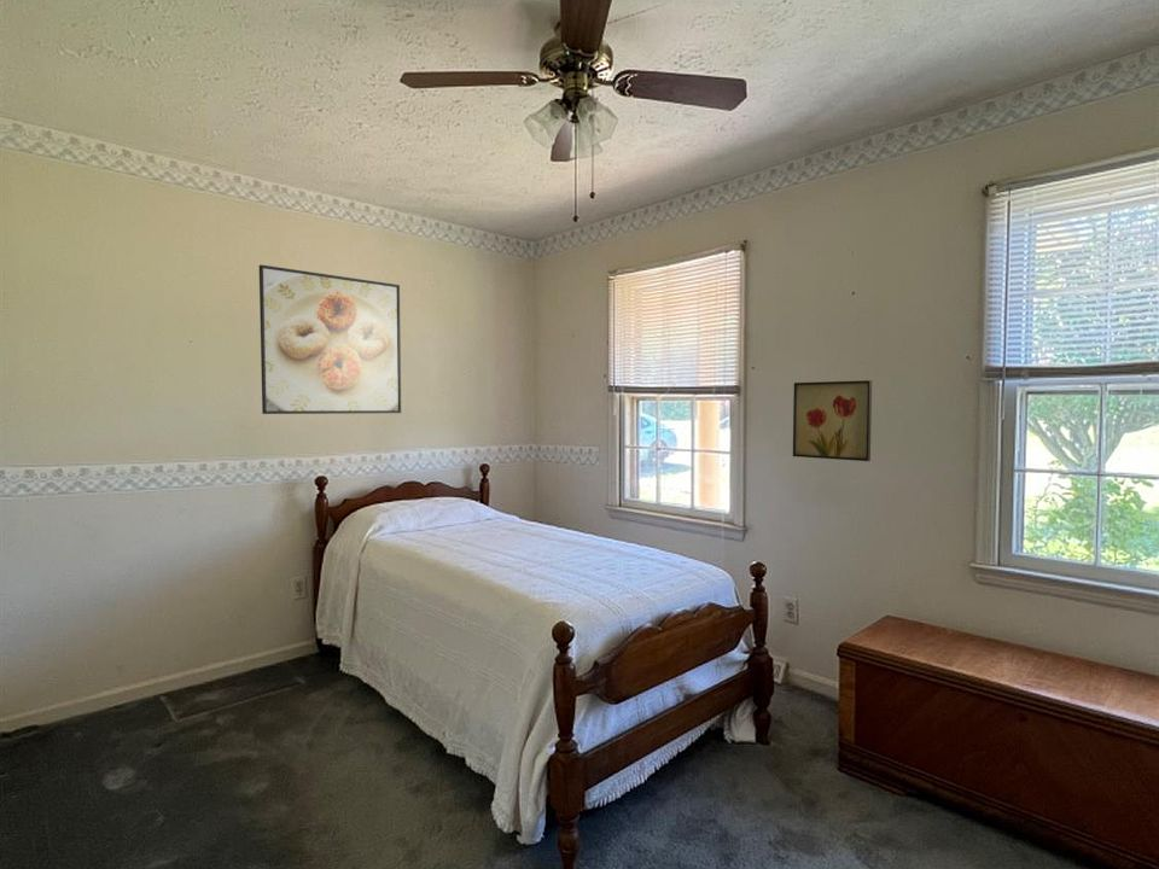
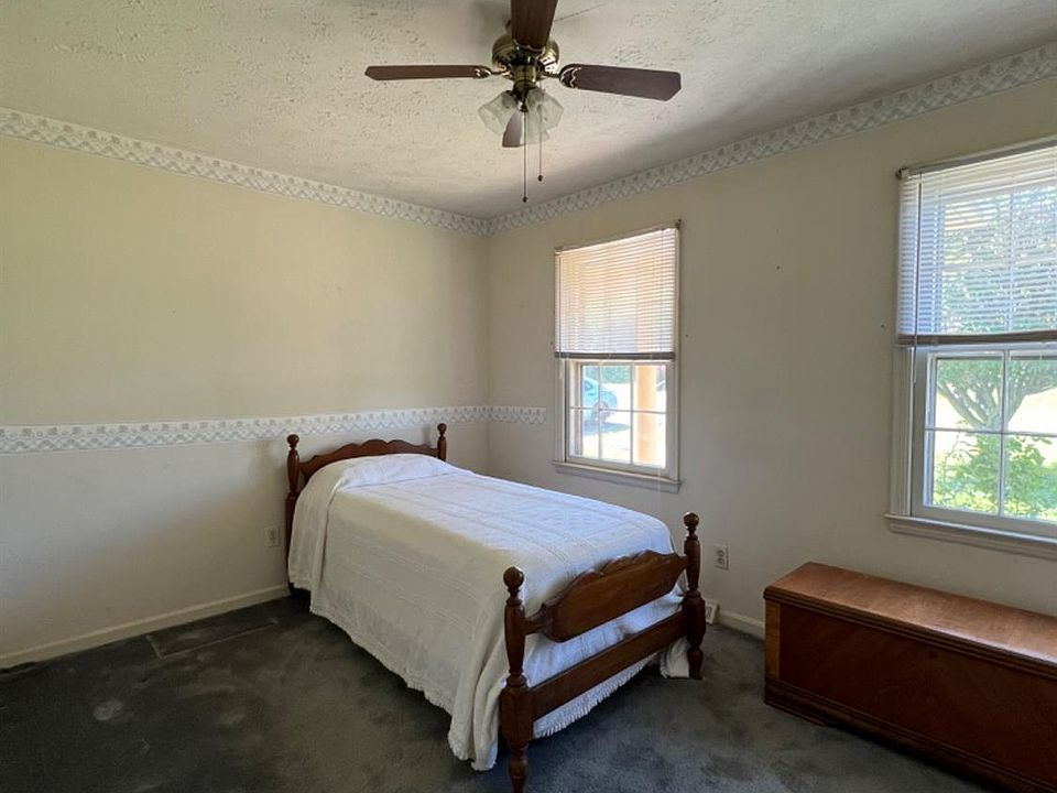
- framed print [258,263,402,415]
- wall art [792,379,873,462]
